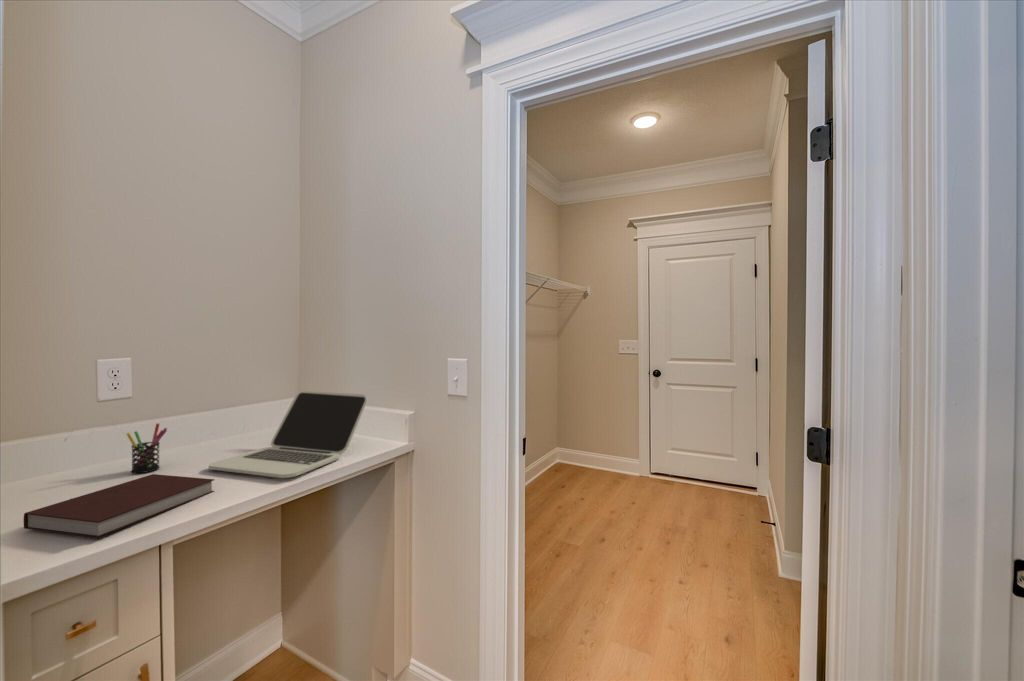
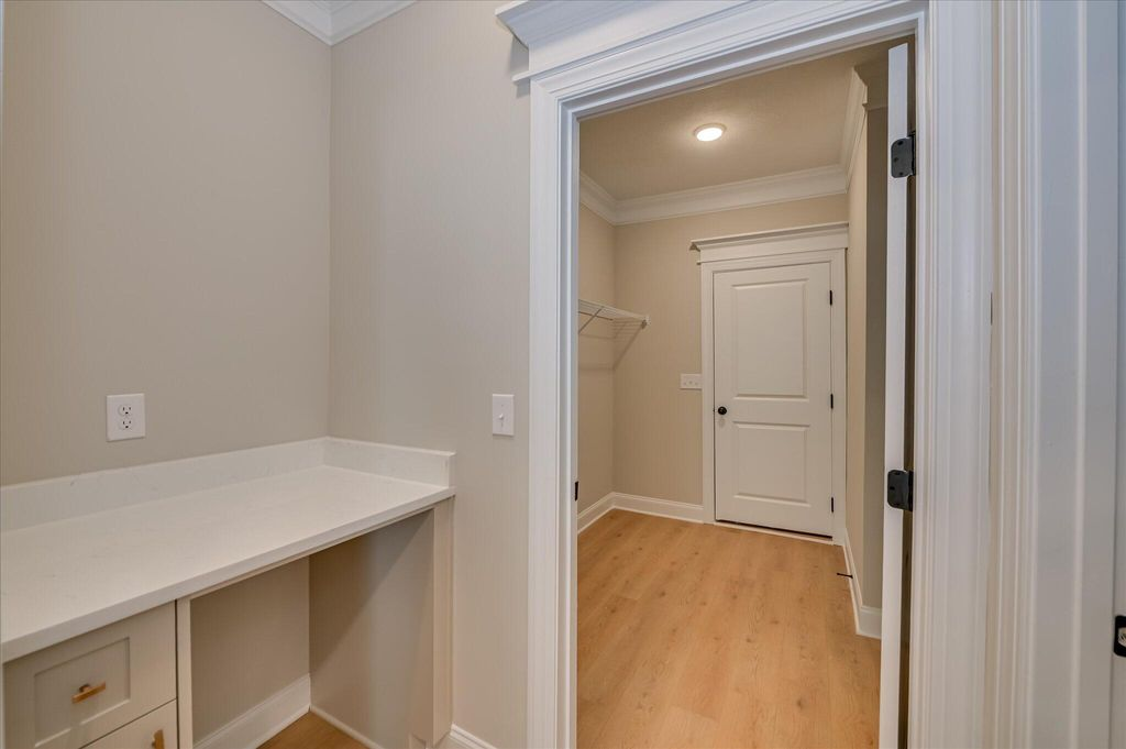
- laptop [208,390,368,479]
- notebook [23,473,216,539]
- pen holder [125,423,168,474]
